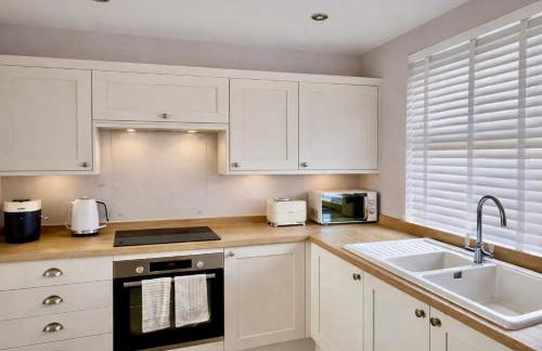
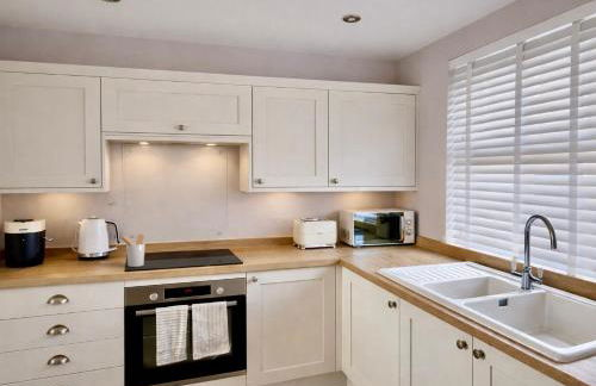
+ utensil holder [118,232,147,268]
